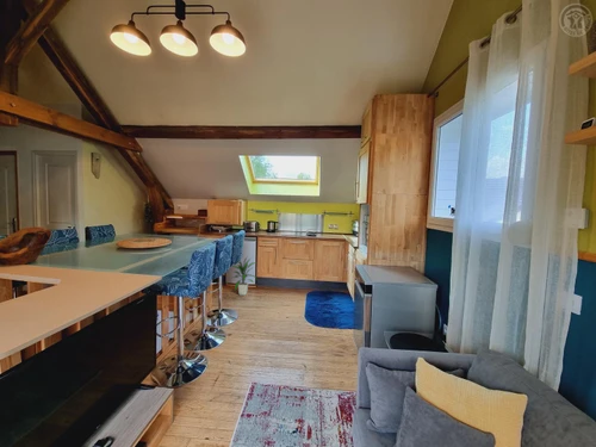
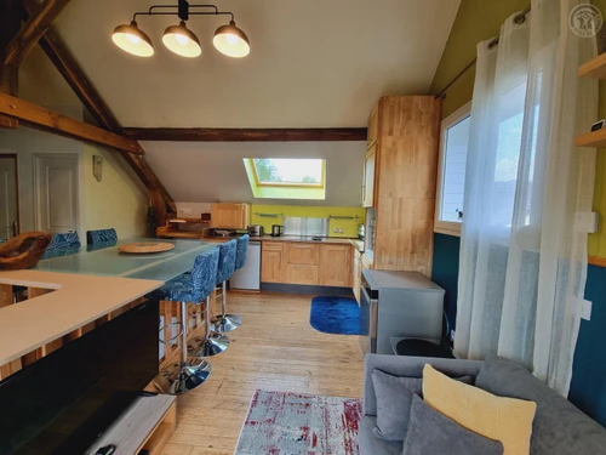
- indoor plant [231,256,257,297]
